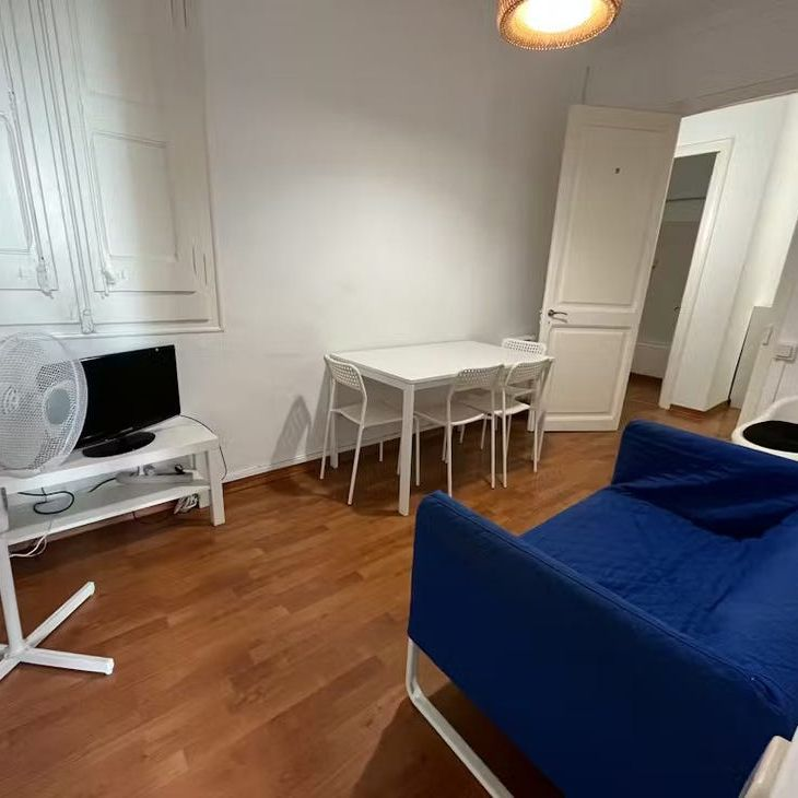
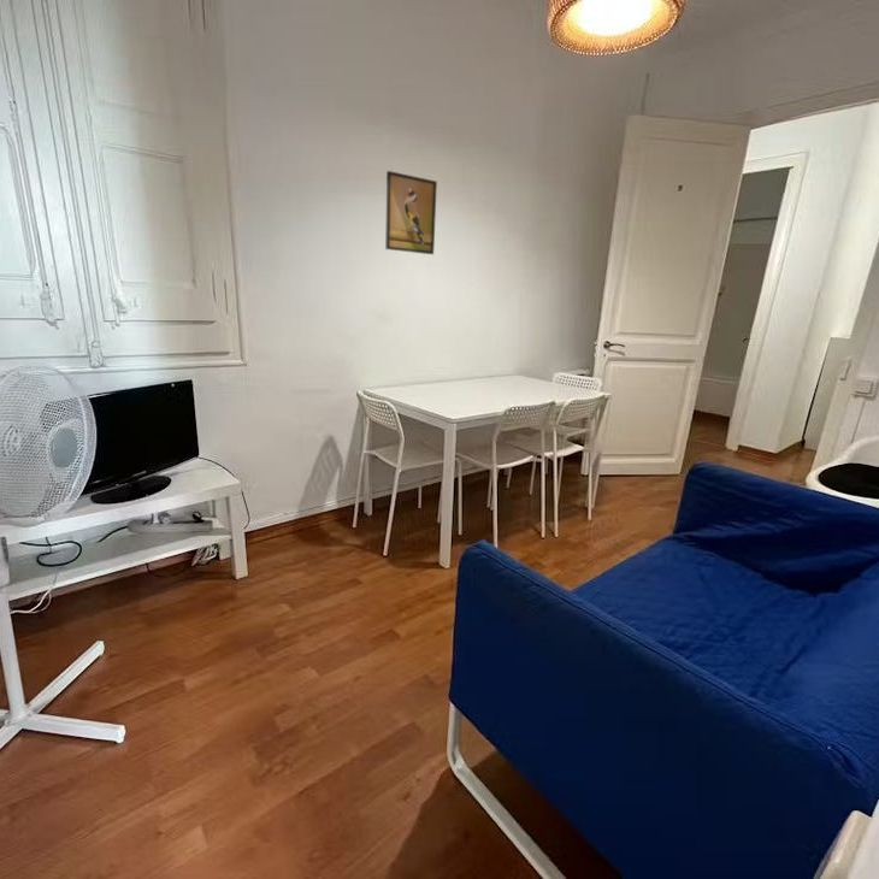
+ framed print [384,170,438,255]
